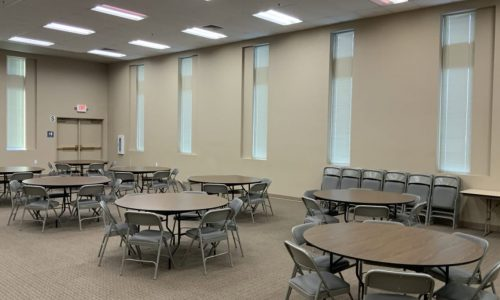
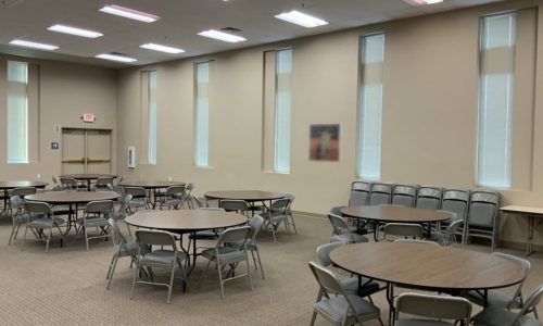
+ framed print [307,123,342,163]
